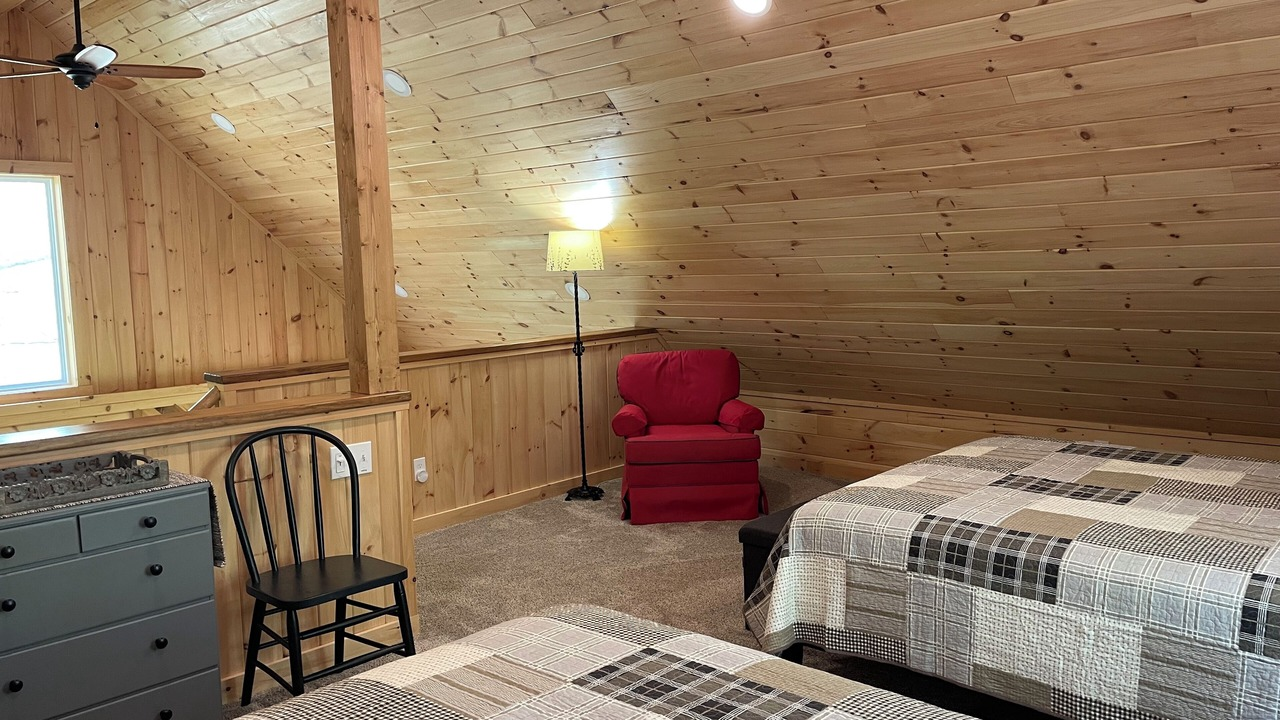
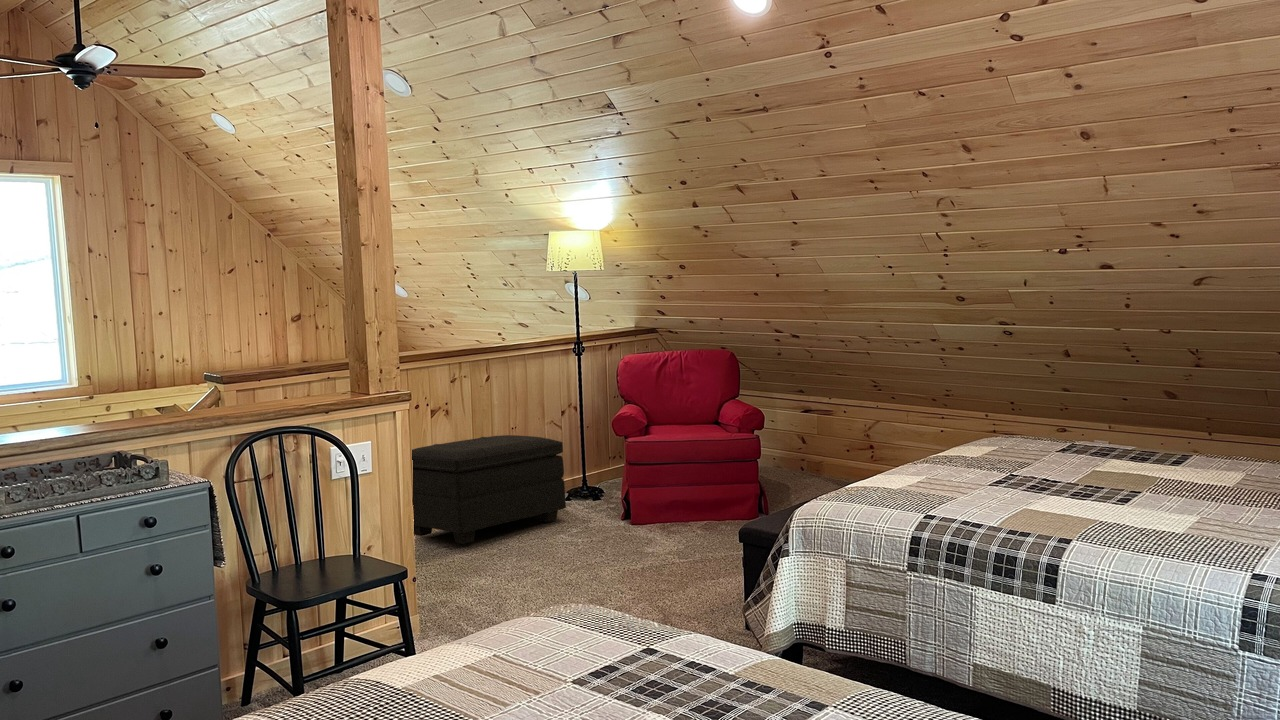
+ footstool [411,434,567,545]
